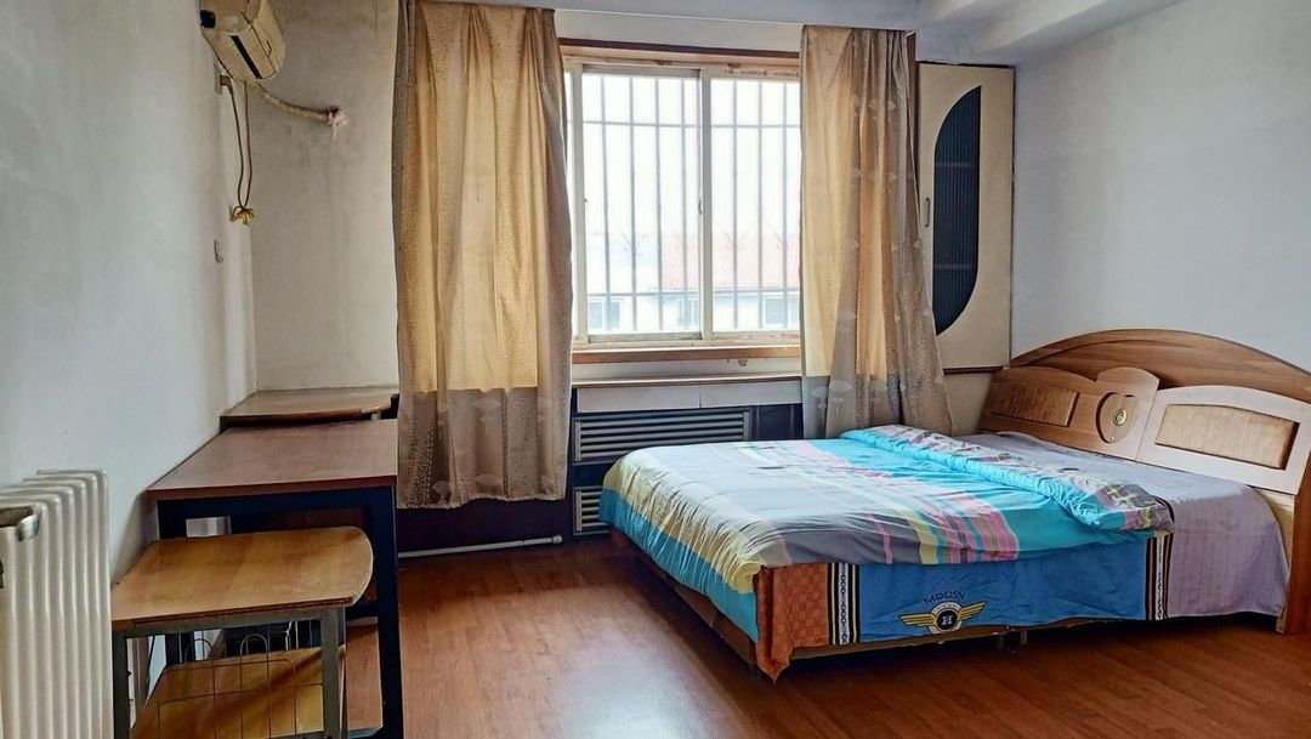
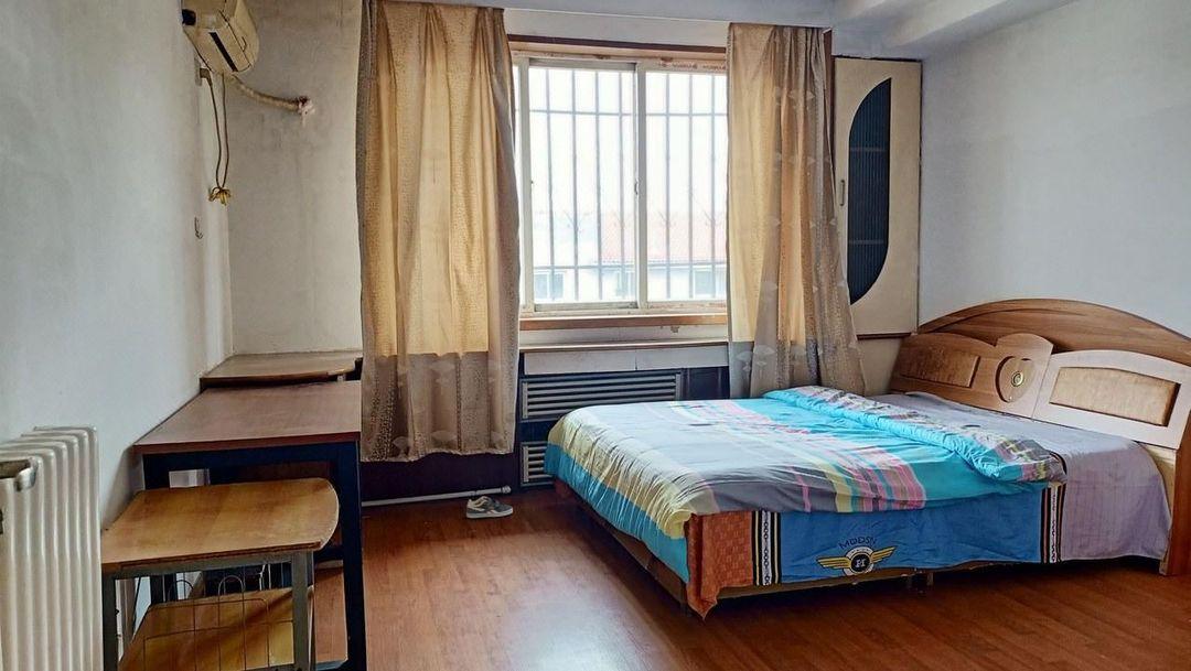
+ sneaker [465,496,514,519]
